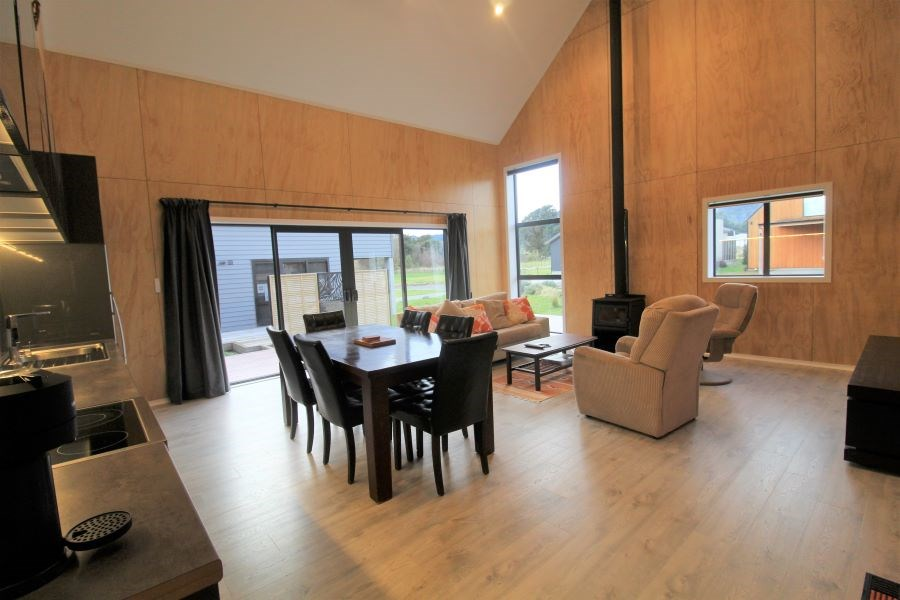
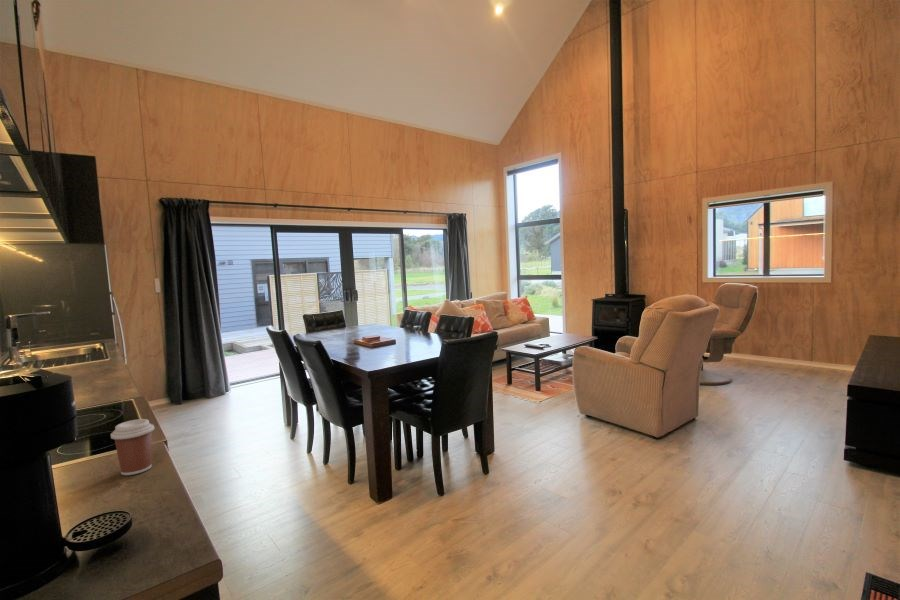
+ coffee cup [110,418,155,476]
